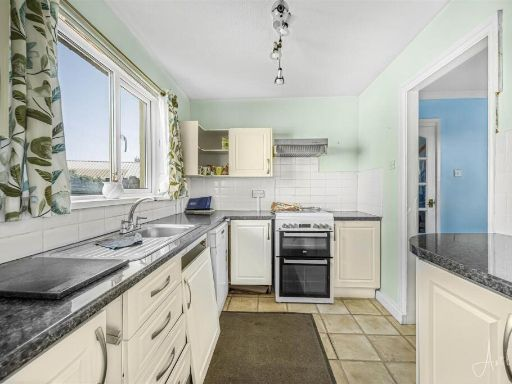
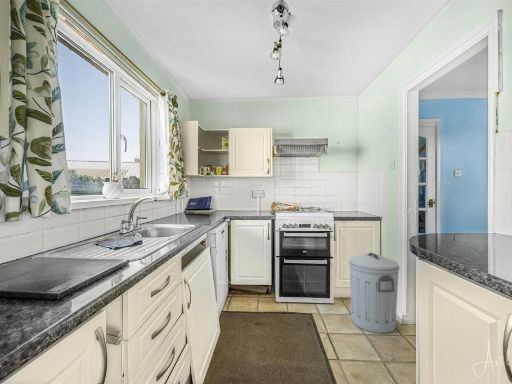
+ trash can [348,252,400,334]
